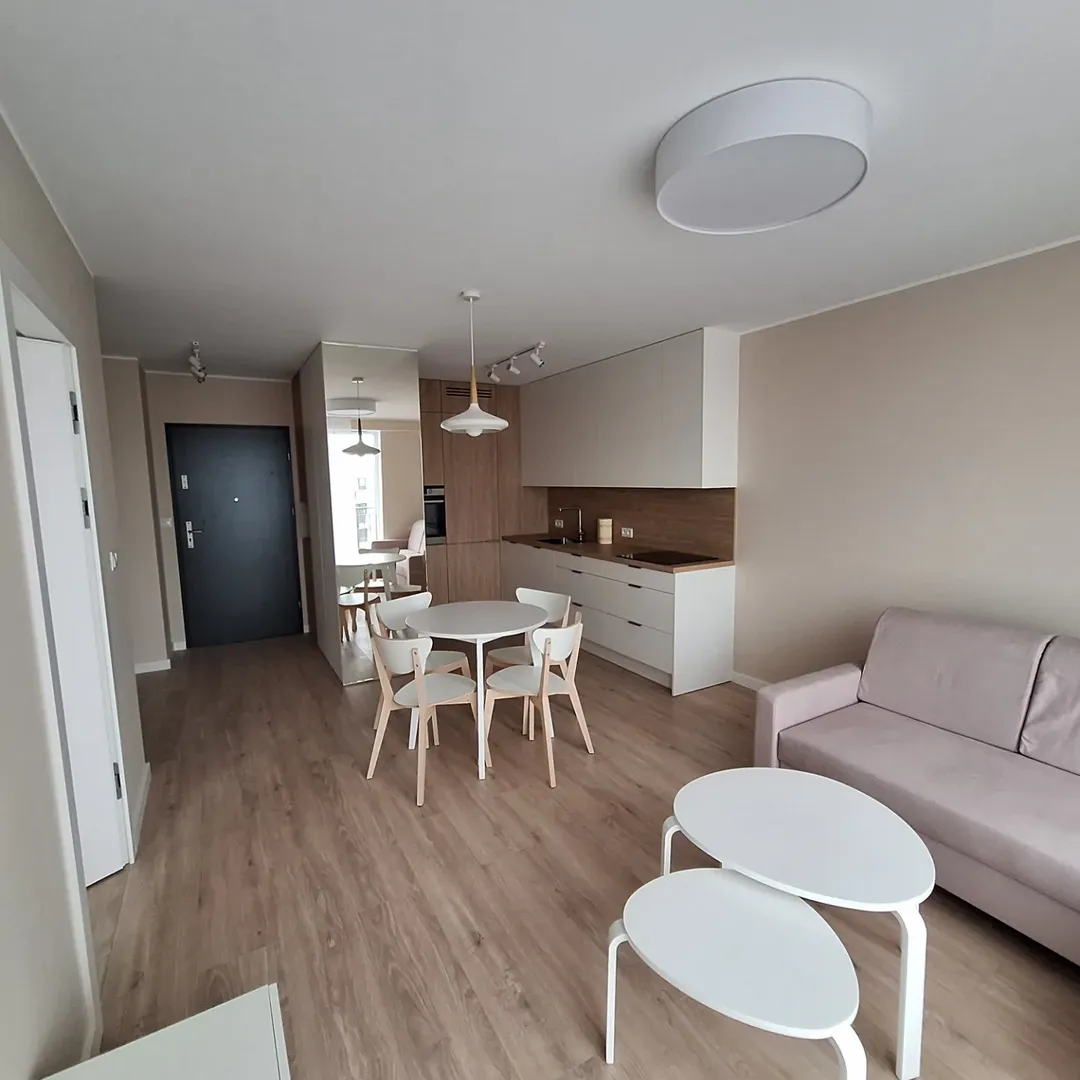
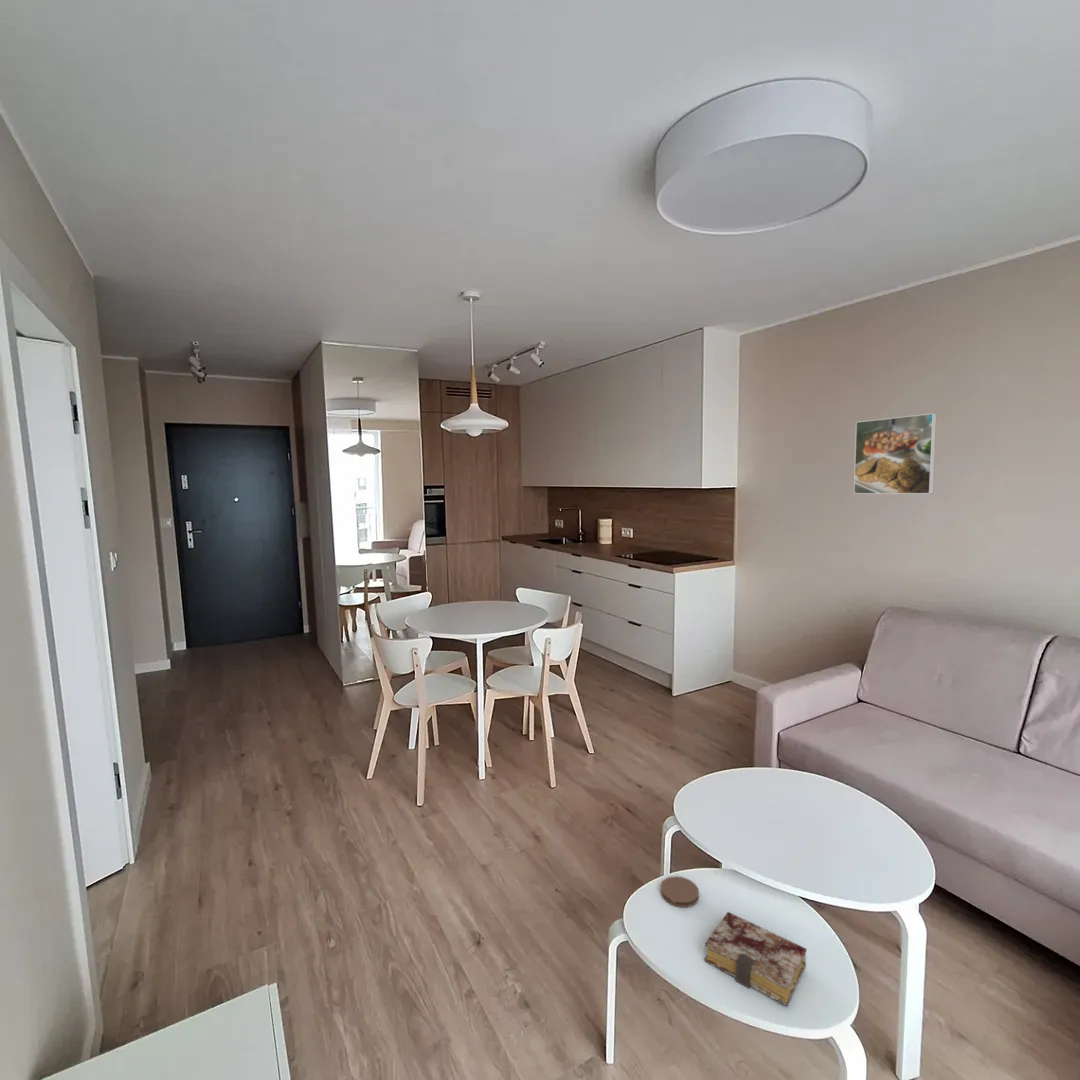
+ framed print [853,412,938,495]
+ coaster [659,875,700,908]
+ book [704,911,808,1007]
